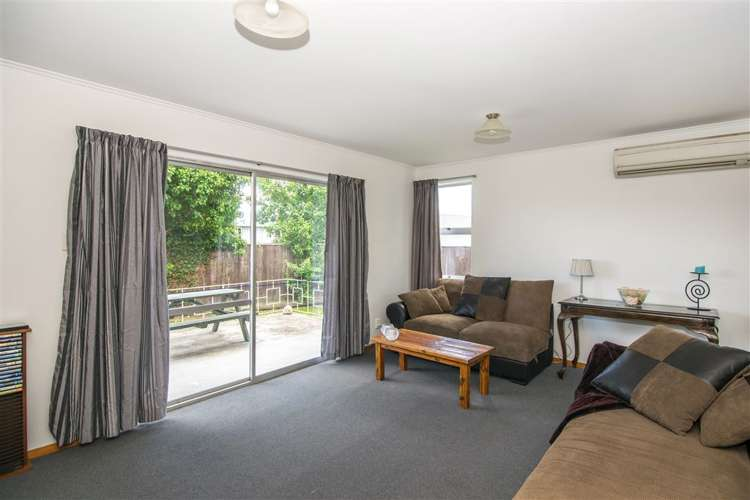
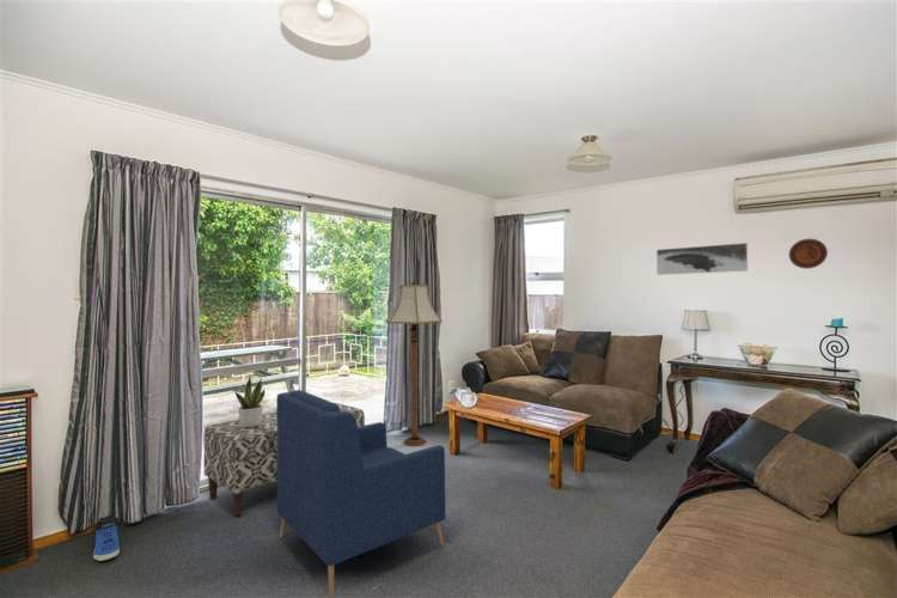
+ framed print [655,242,749,276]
+ armchair [275,389,446,598]
+ floor lamp [385,280,444,447]
+ potted plant [234,376,267,428]
+ sneaker [92,514,121,562]
+ bench [202,402,366,517]
+ decorative plate [788,238,829,270]
